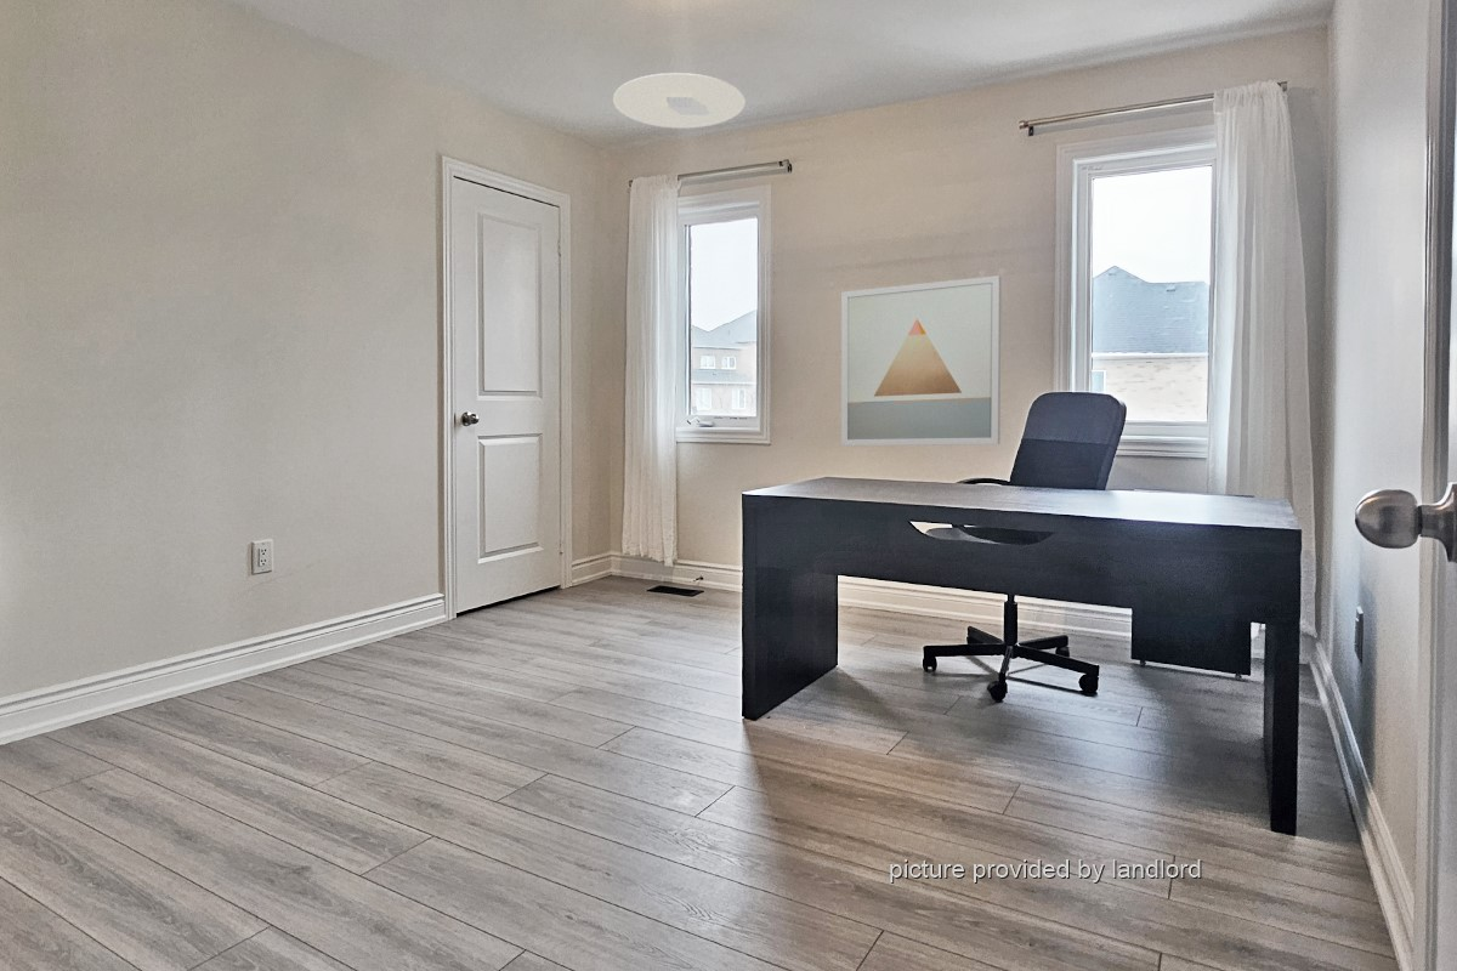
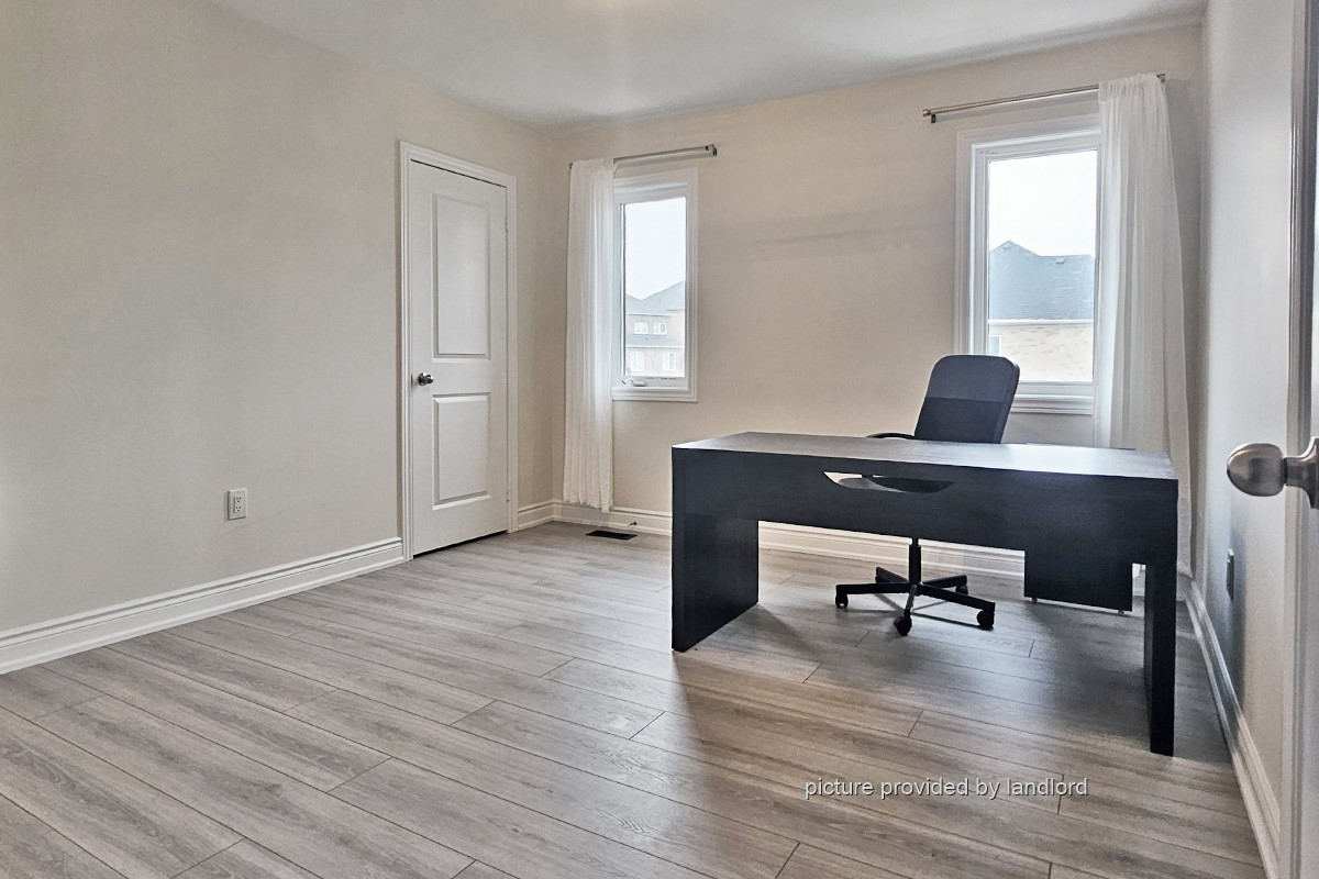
- wall art [840,274,1003,447]
- ceiling light [612,72,745,129]
